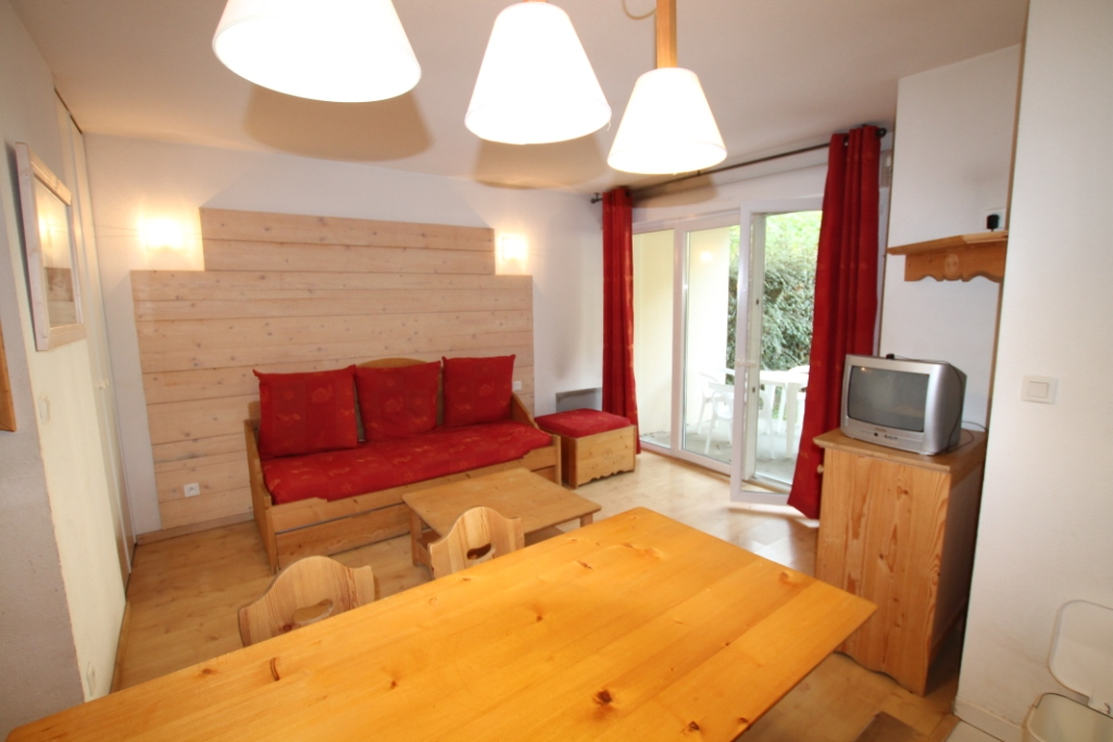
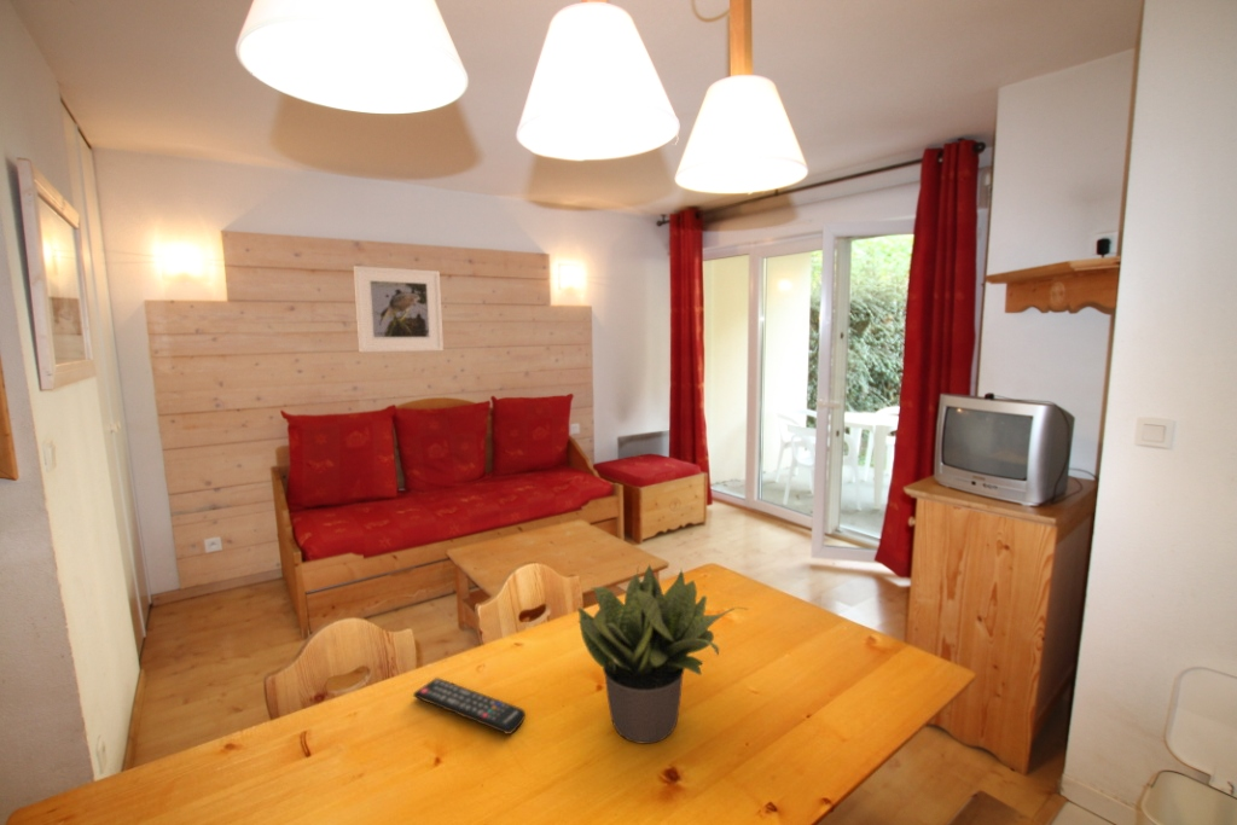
+ remote control [412,676,527,736]
+ potted plant [576,564,750,745]
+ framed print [353,265,445,353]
